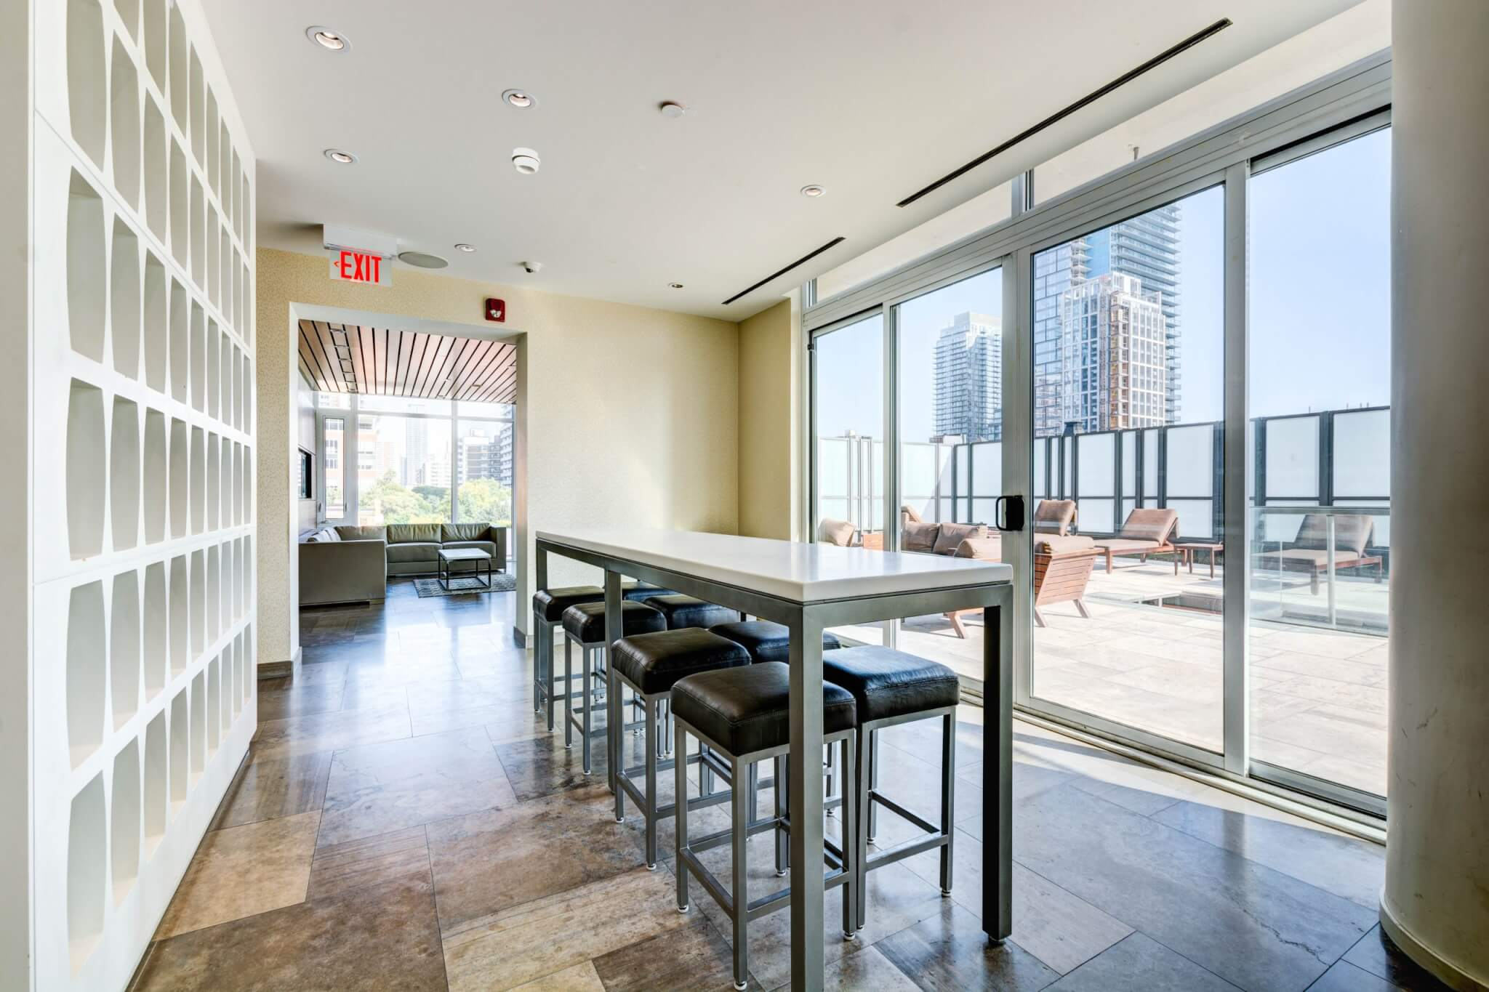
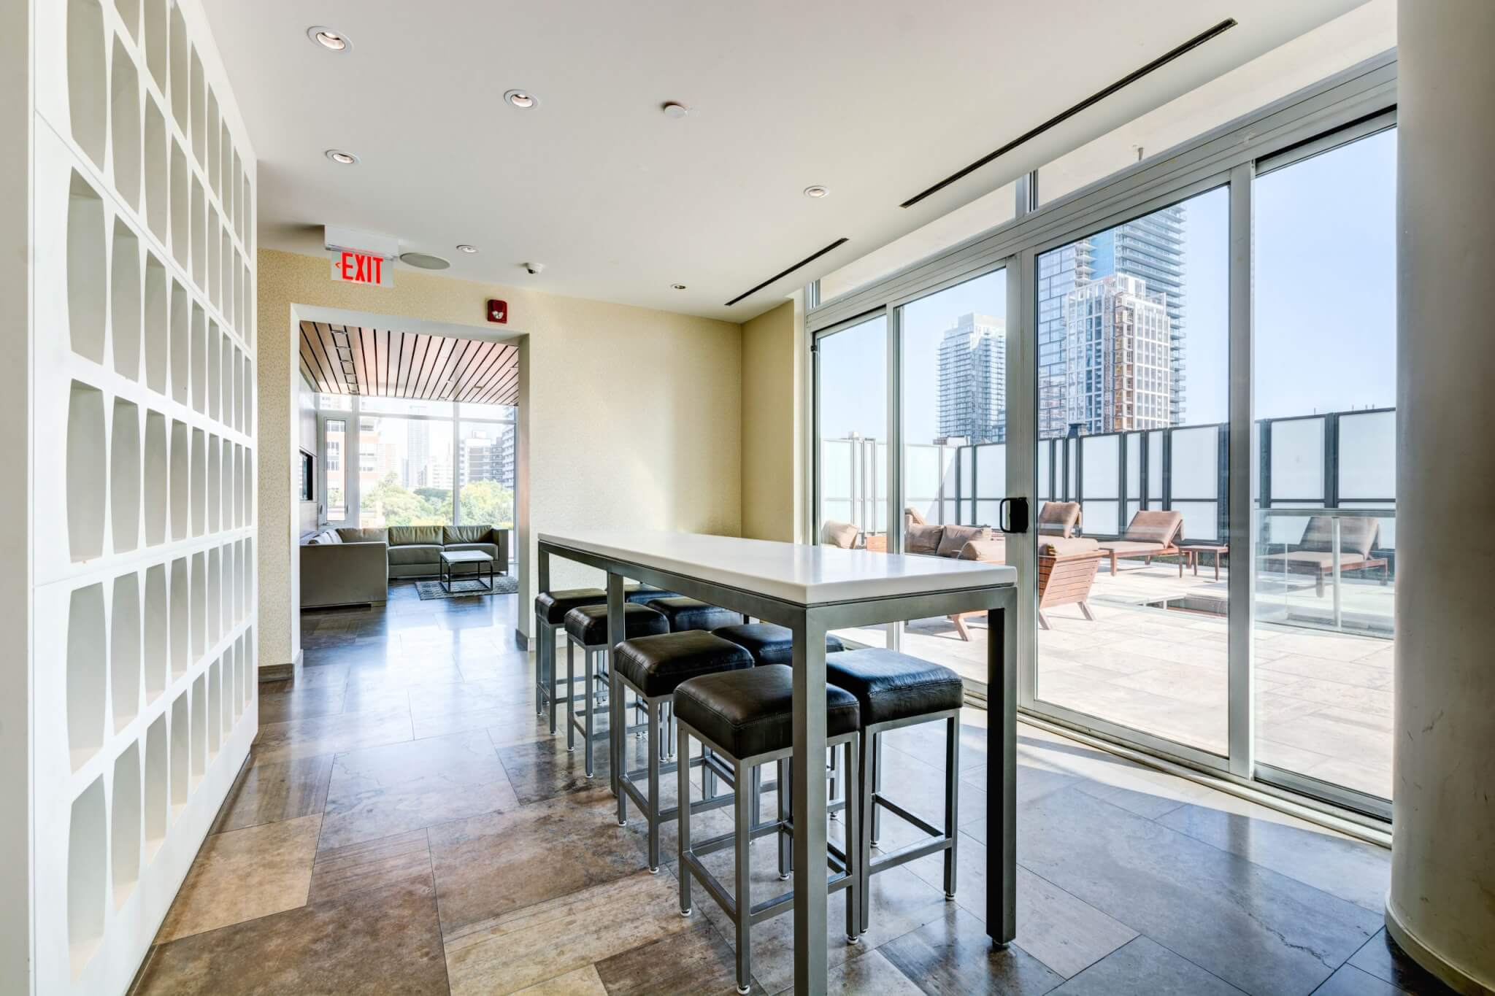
- smoke detector [511,147,541,175]
